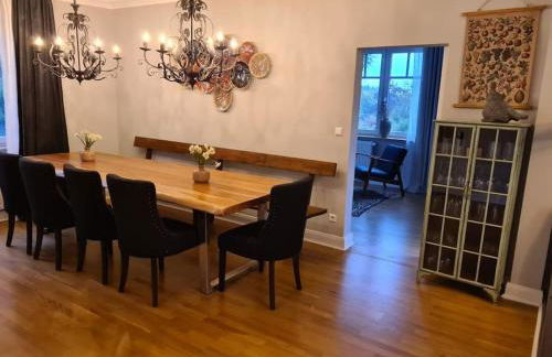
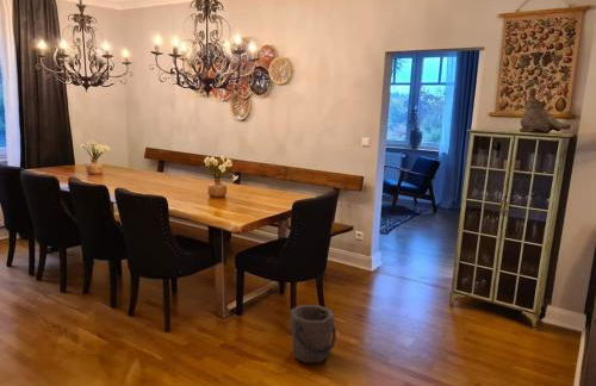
+ bucket [290,304,337,365]
